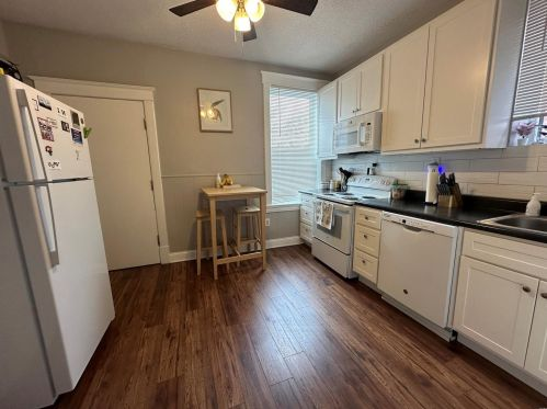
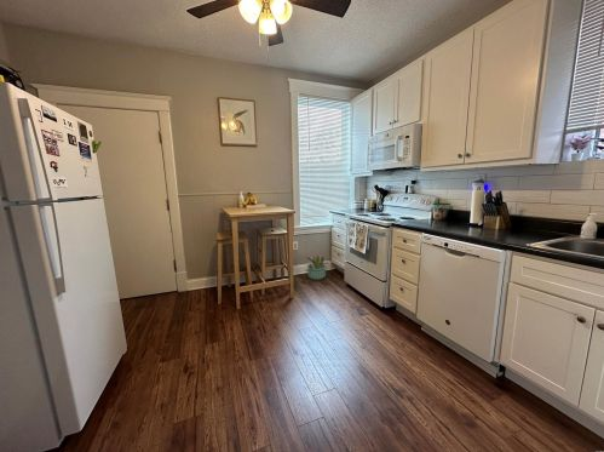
+ decorative plant [304,253,330,281]
